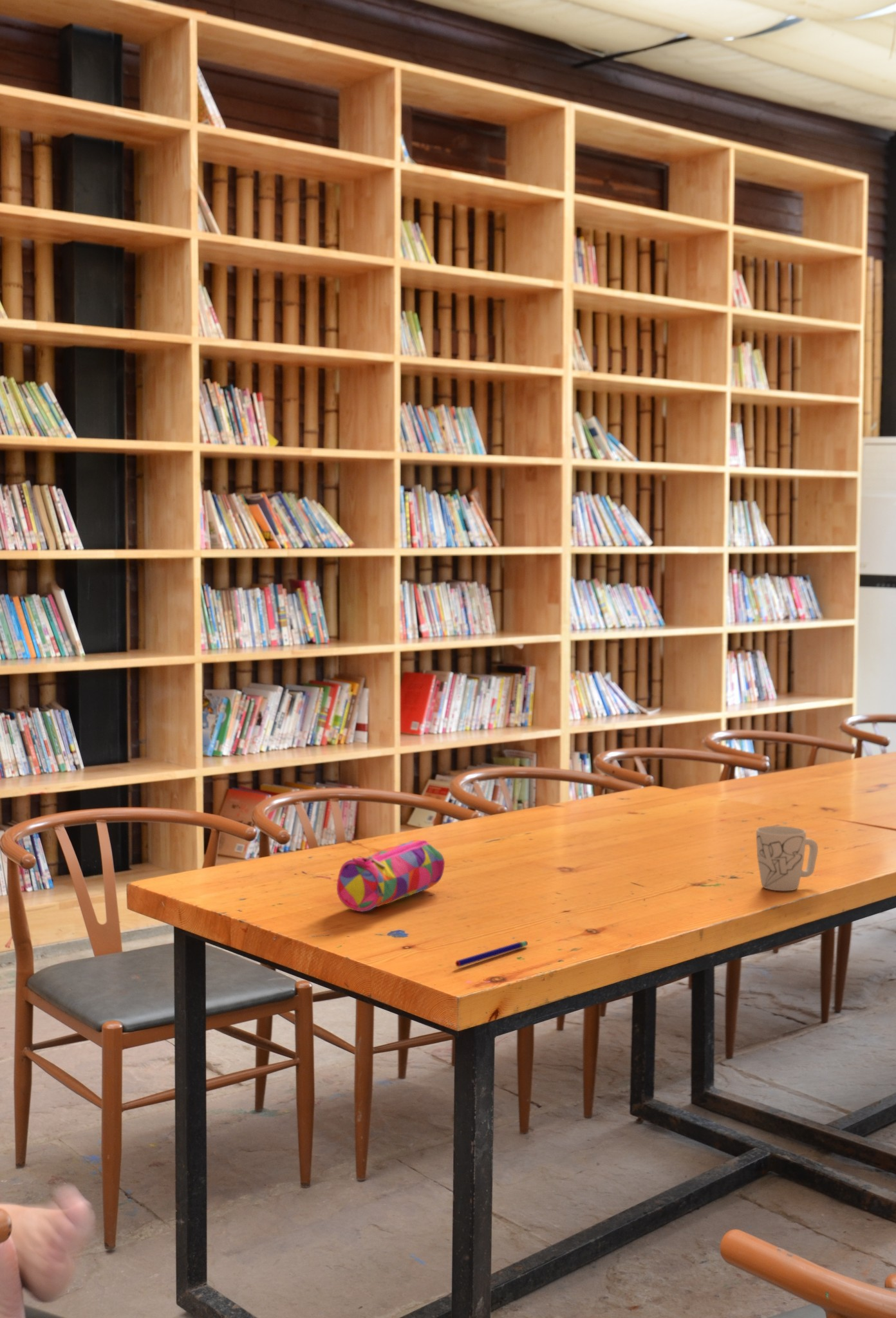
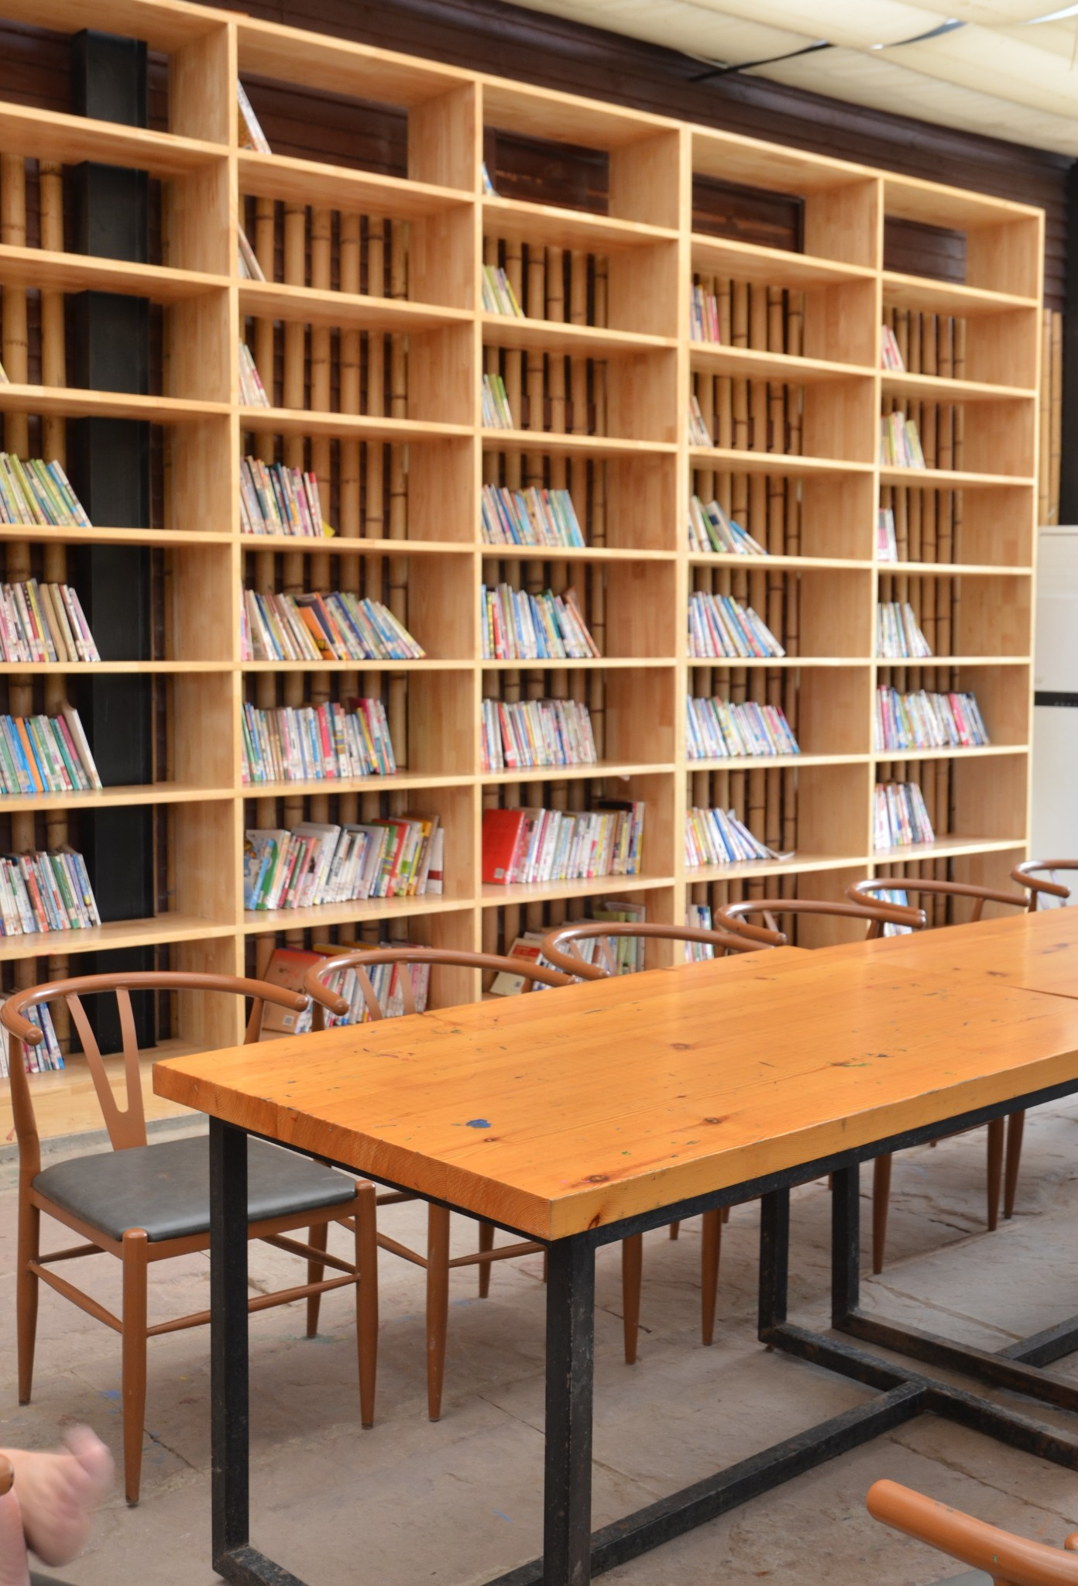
- mug [756,826,819,891]
- pen [454,940,528,967]
- pencil case [336,839,445,913]
